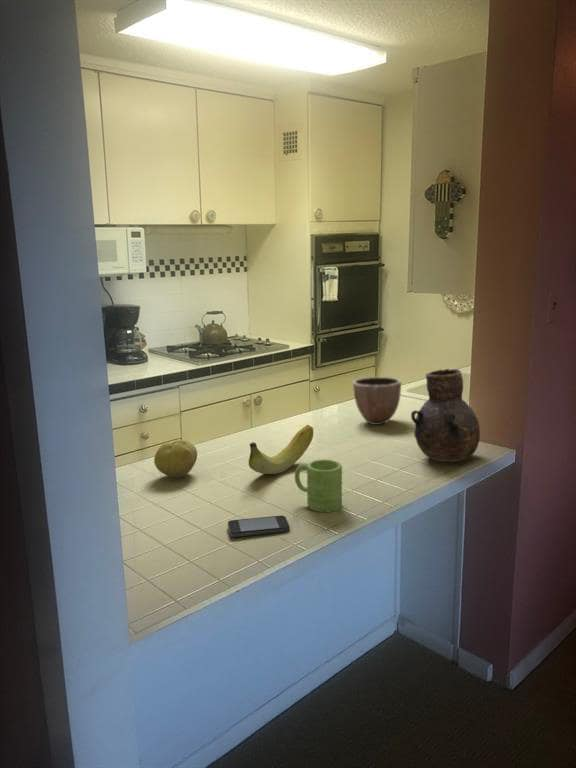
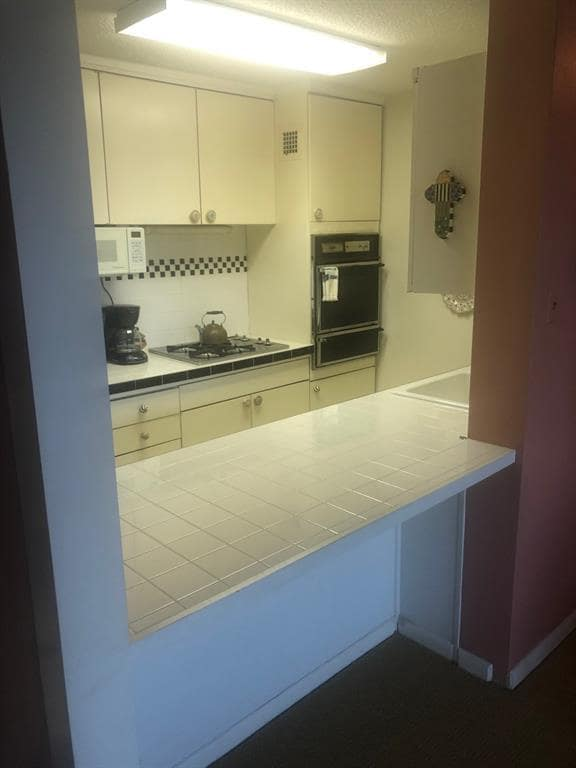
- decorative bowl [352,376,402,426]
- vase [410,368,481,463]
- fruit [248,424,314,475]
- fruit [153,439,198,479]
- mug [294,458,343,513]
- smartphone [227,515,291,538]
